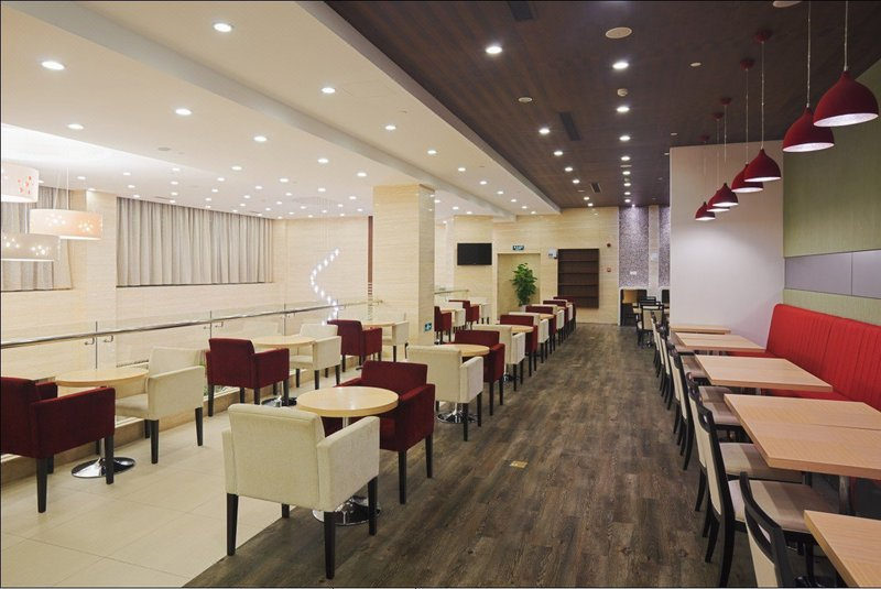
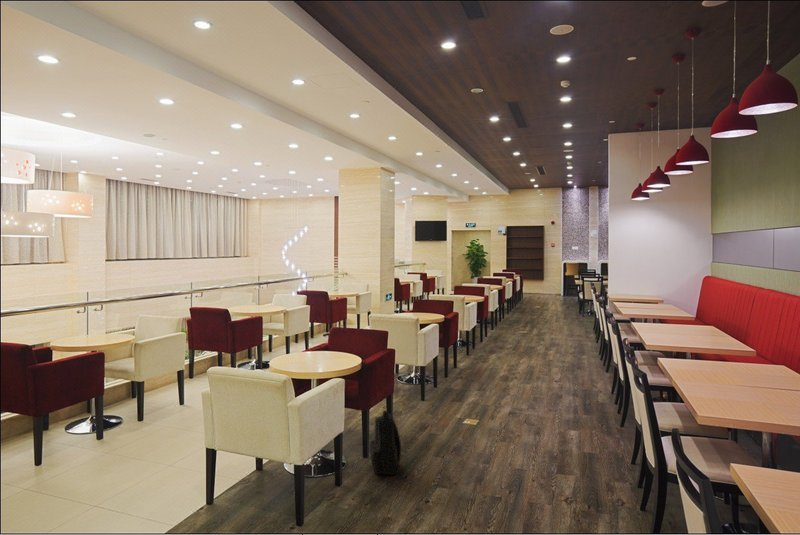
+ backpack [368,410,402,476]
